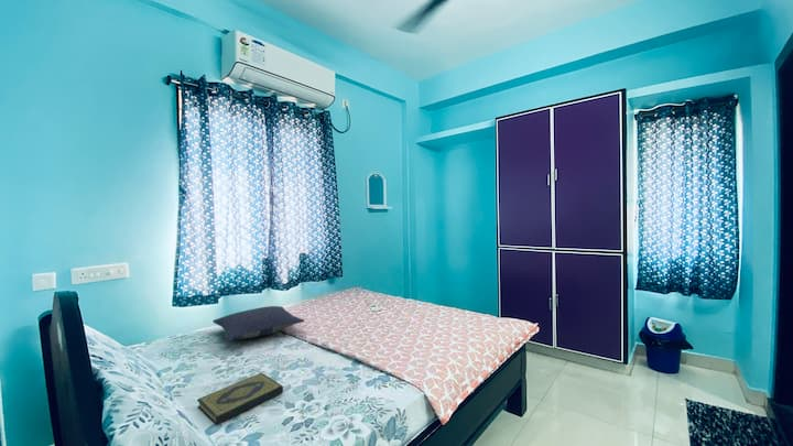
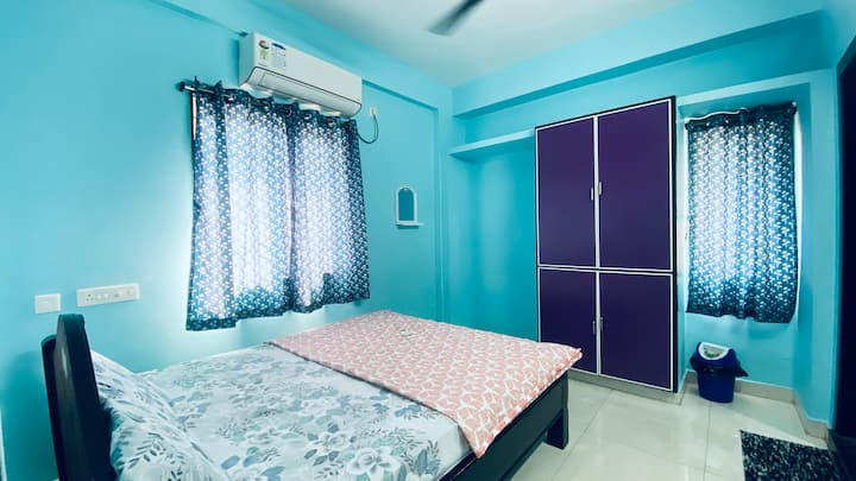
- hardback book [196,372,284,426]
- pillow [211,305,305,341]
